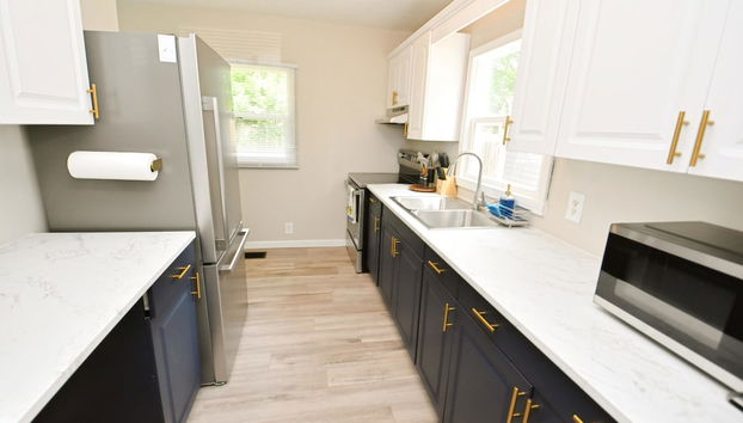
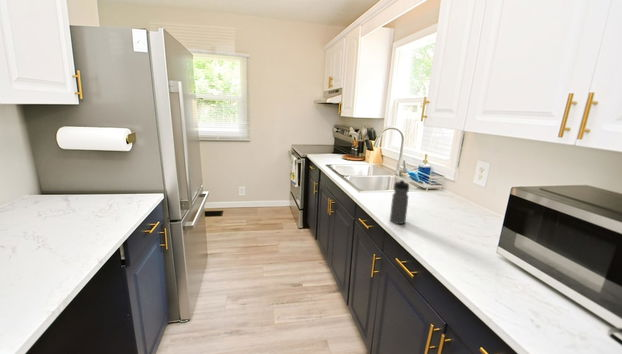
+ water bottle [389,179,410,225]
